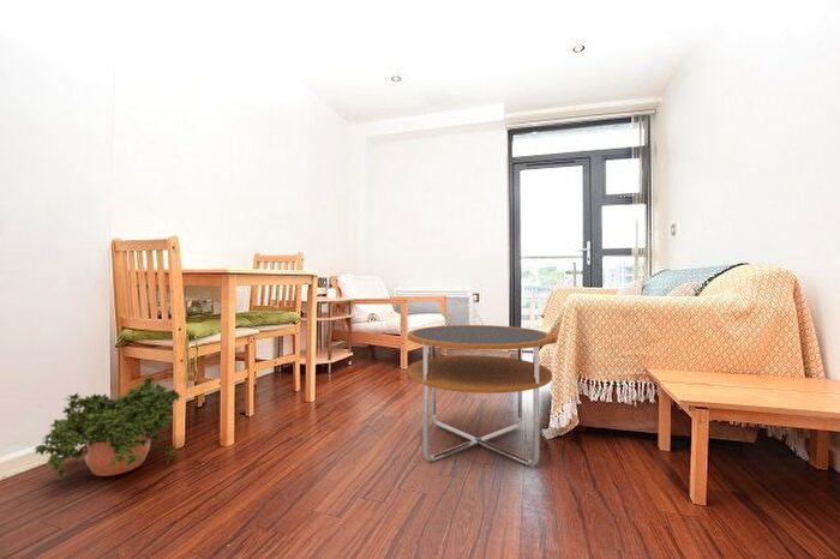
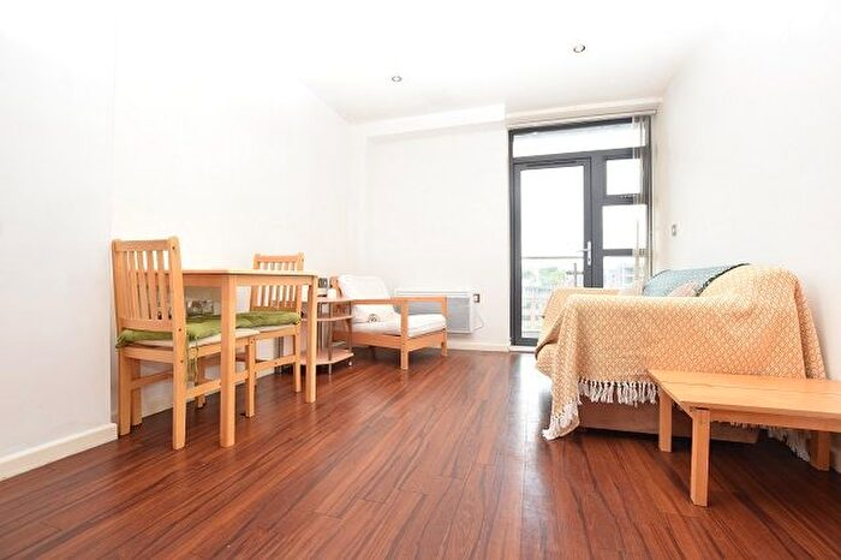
- potted plant [32,374,182,481]
- side table [407,324,553,468]
